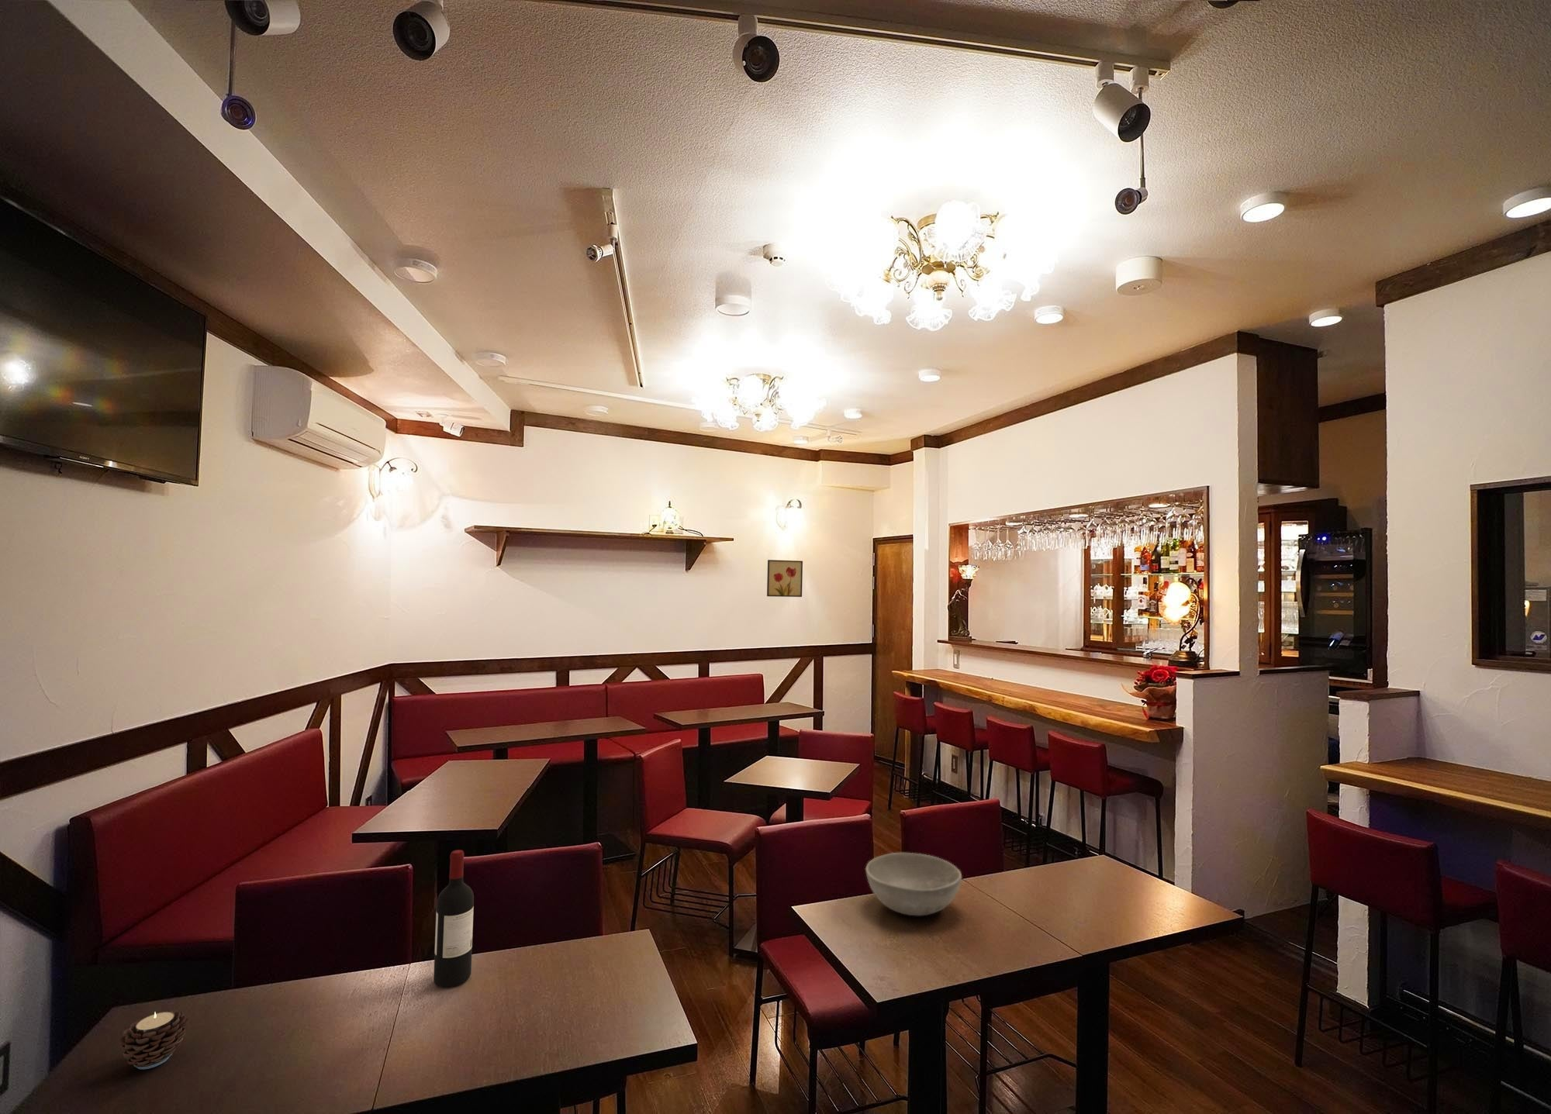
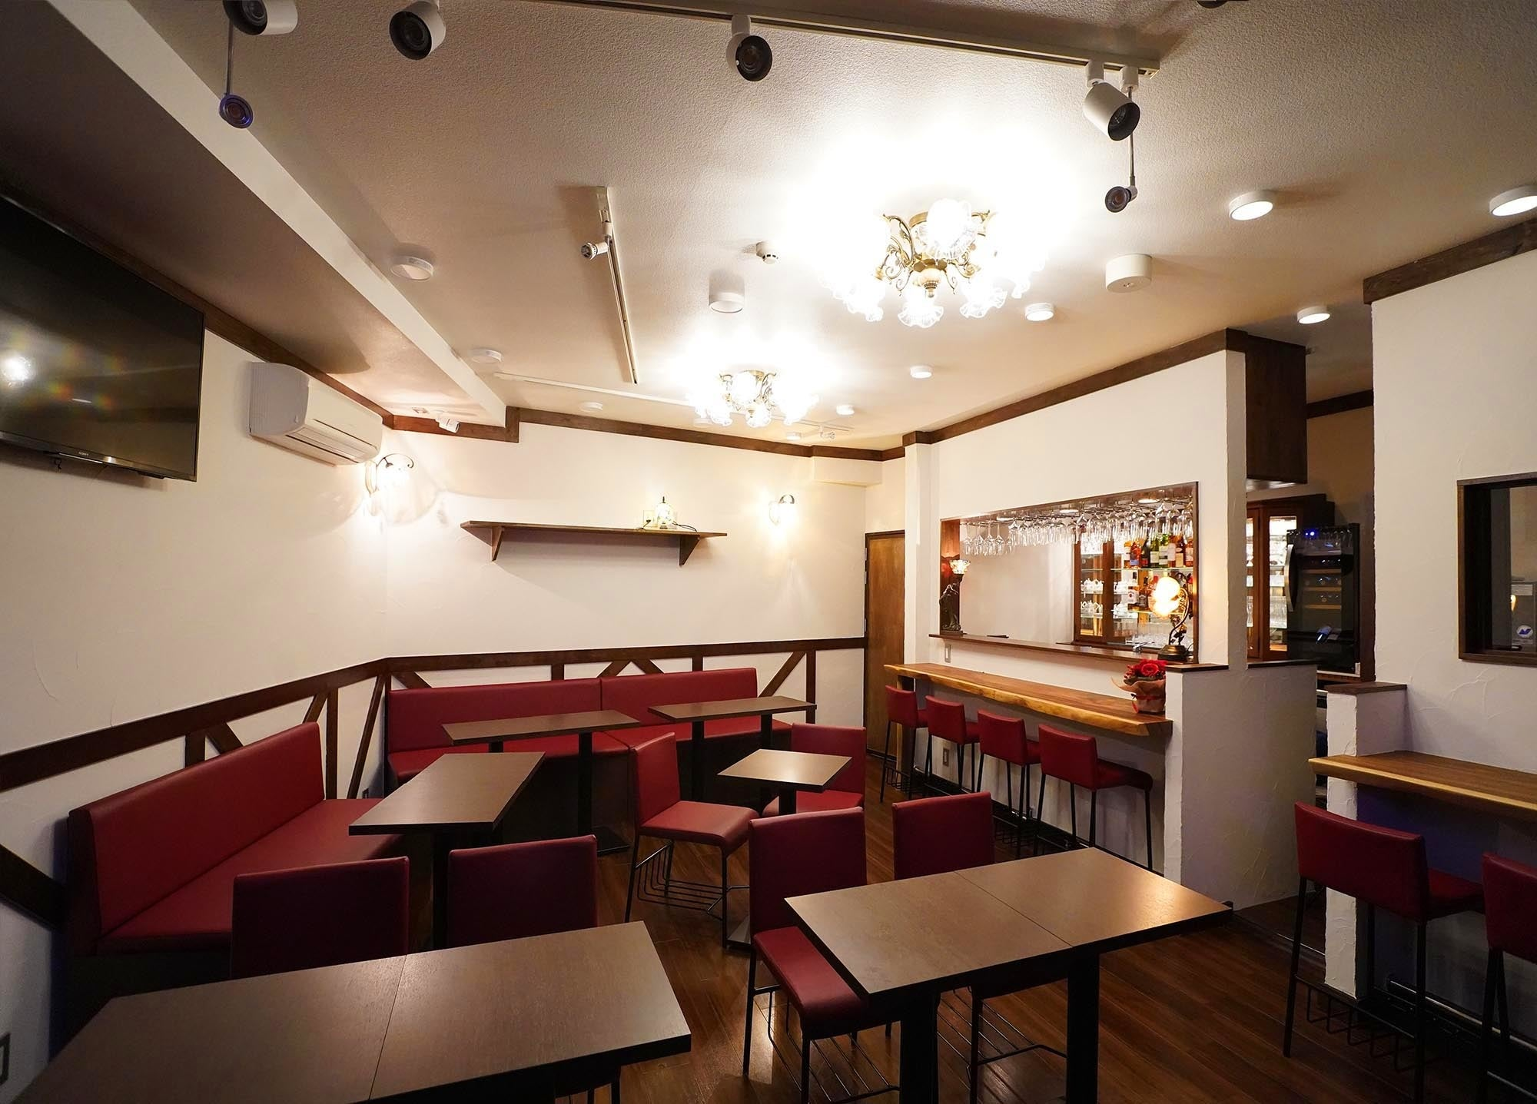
- wine bottle [432,849,474,988]
- candle [119,1009,189,1069]
- wall art [766,559,803,597]
- bowl [865,851,962,916]
